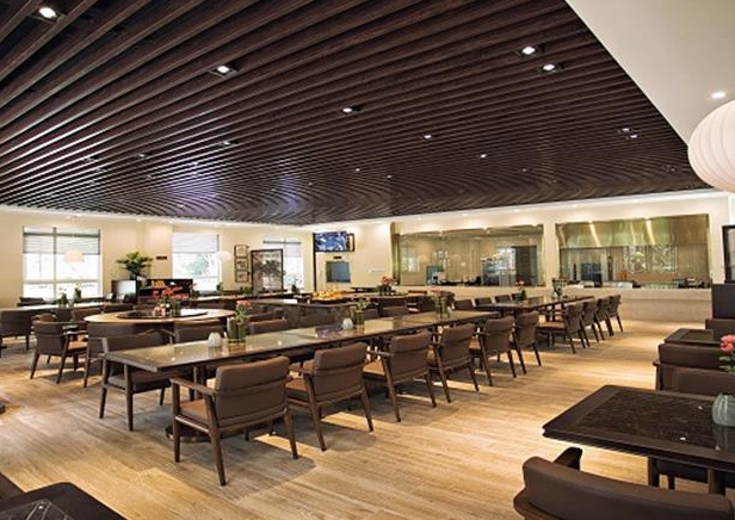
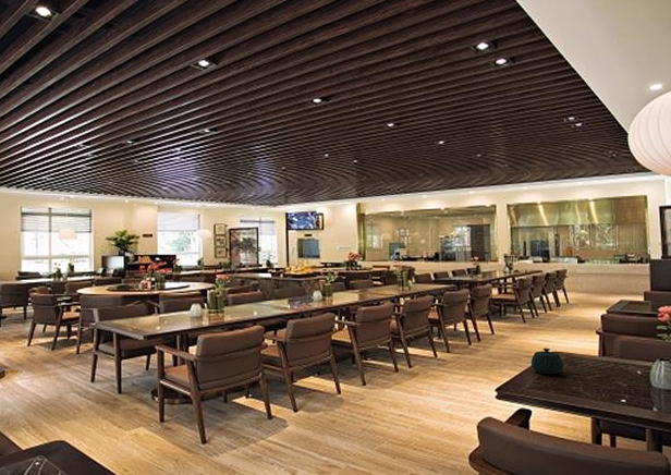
+ teapot [530,348,564,375]
